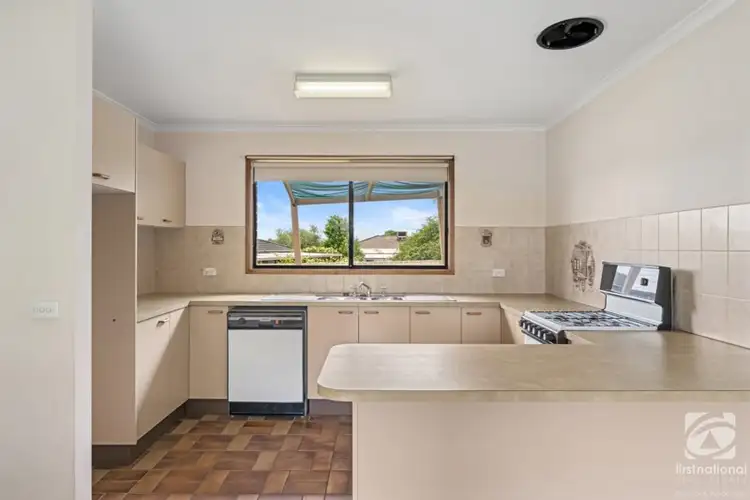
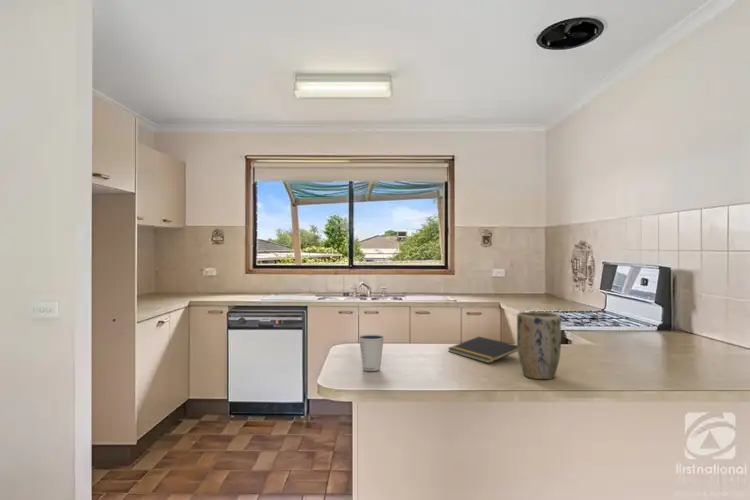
+ plant pot [516,310,562,380]
+ notepad [447,336,518,364]
+ dixie cup [358,334,385,372]
